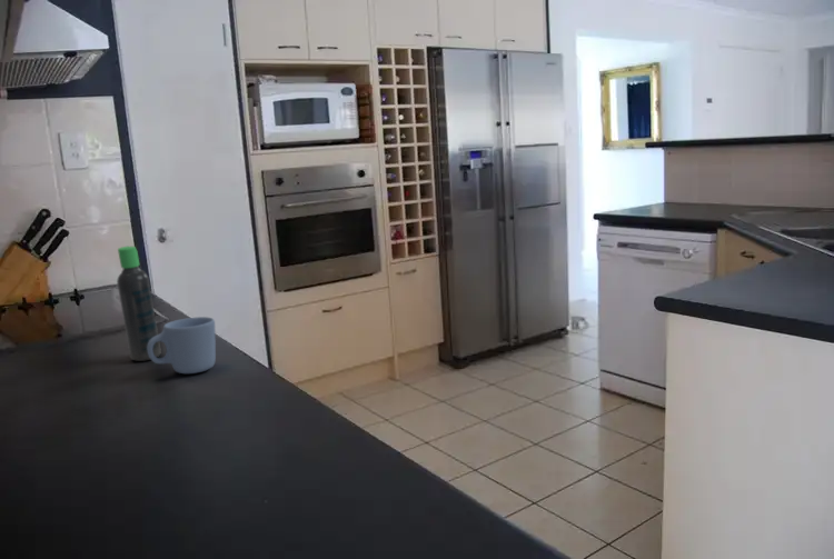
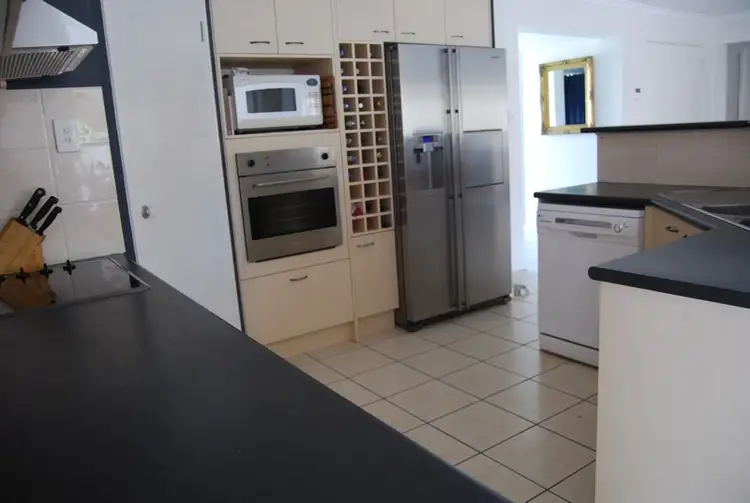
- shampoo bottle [116,244,162,362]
- mug [147,316,217,375]
